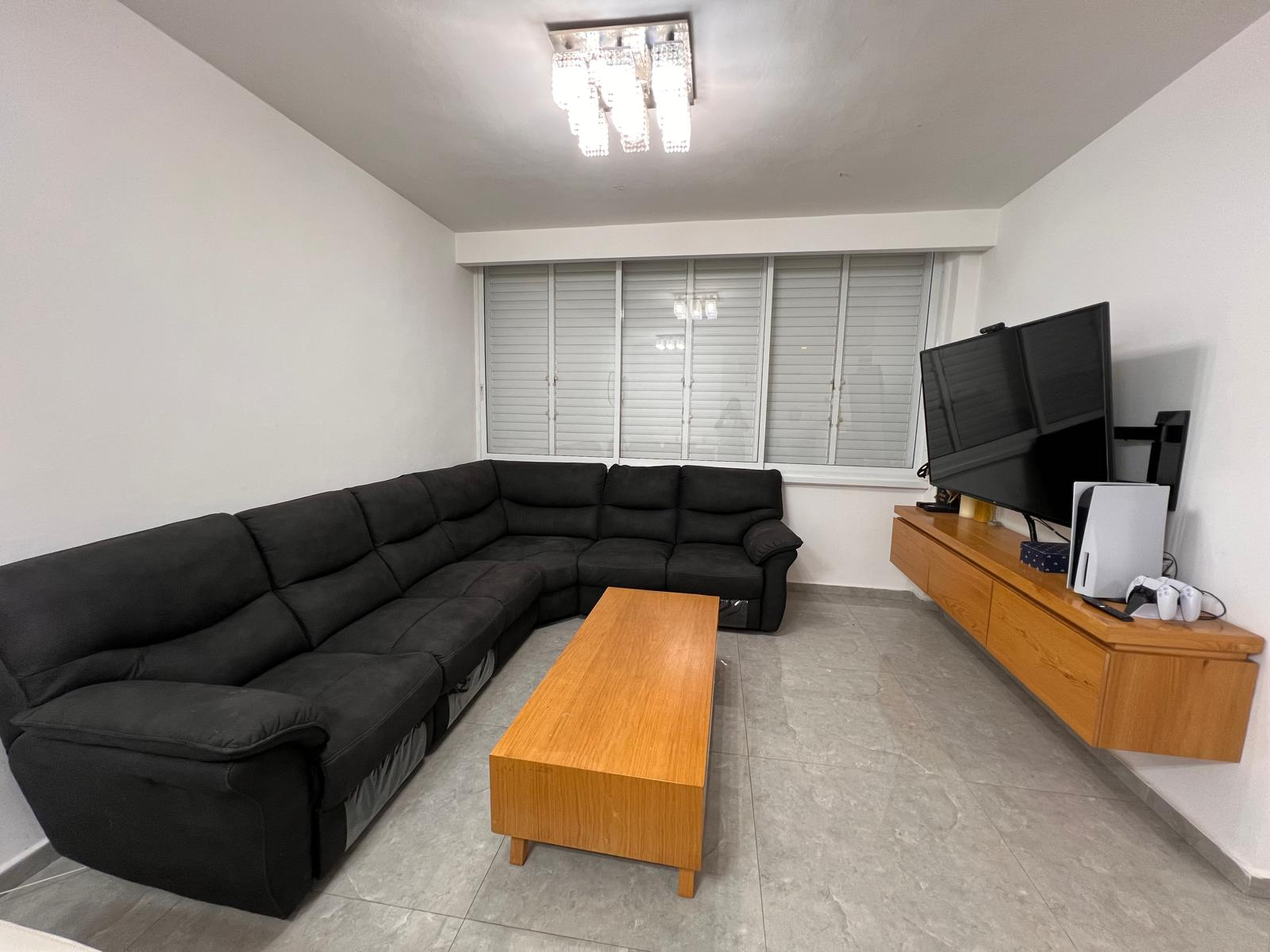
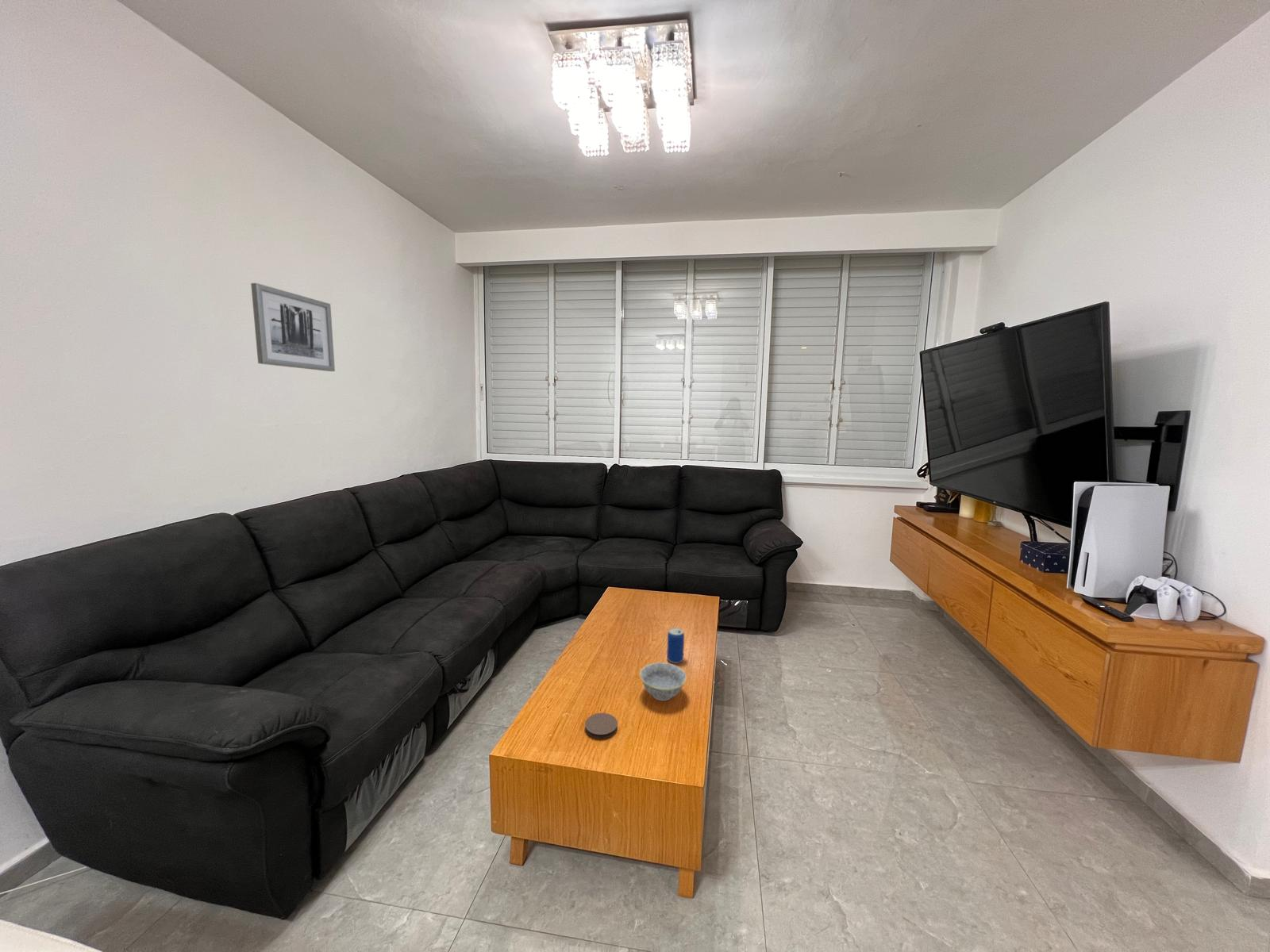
+ coaster [584,712,618,739]
+ beverage can [666,628,685,664]
+ wall art [250,282,336,372]
+ bowl [639,662,687,702]
